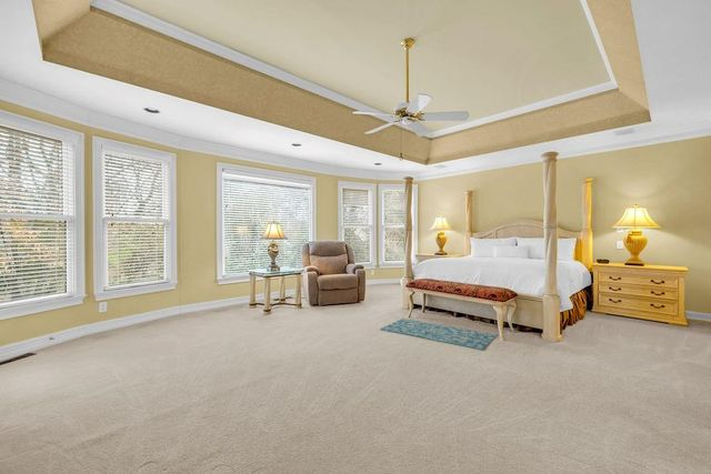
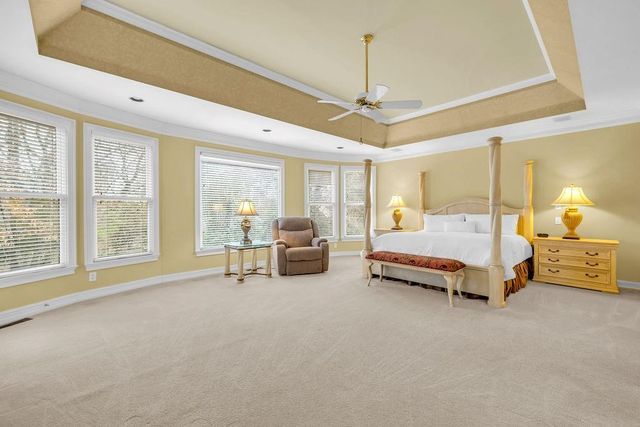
- rug [379,317,499,351]
